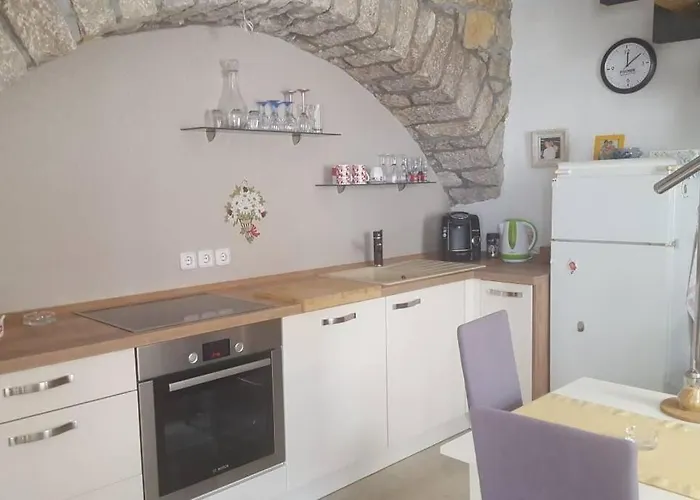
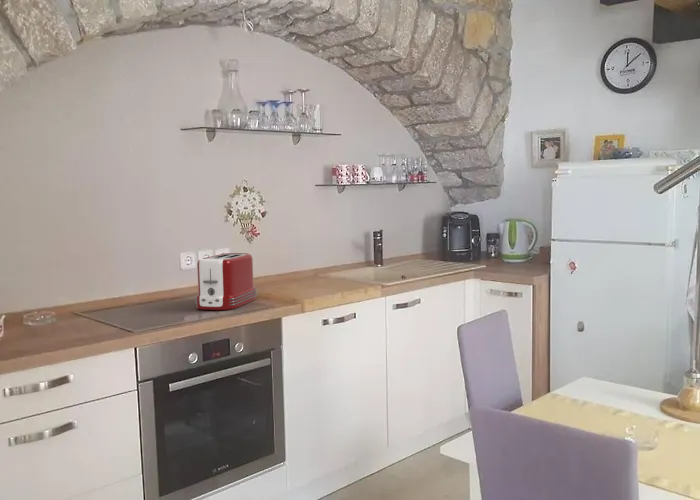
+ toaster [194,252,258,311]
